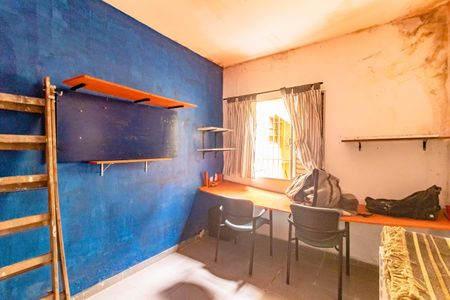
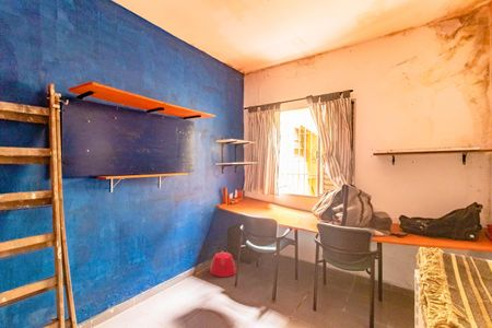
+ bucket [209,251,237,278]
